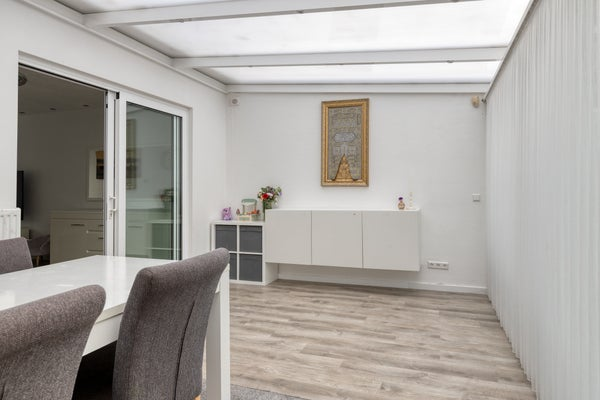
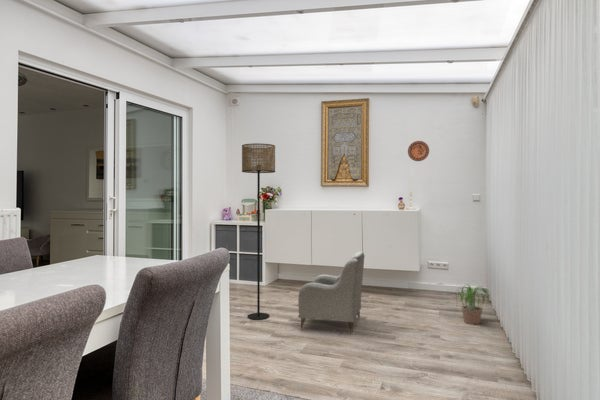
+ decorative plate [407,140,430,162]
+ potted plant [454,283,492,325]
+ armchair [297,251,365,334]
+ floor lamp [241,142,276,321]
